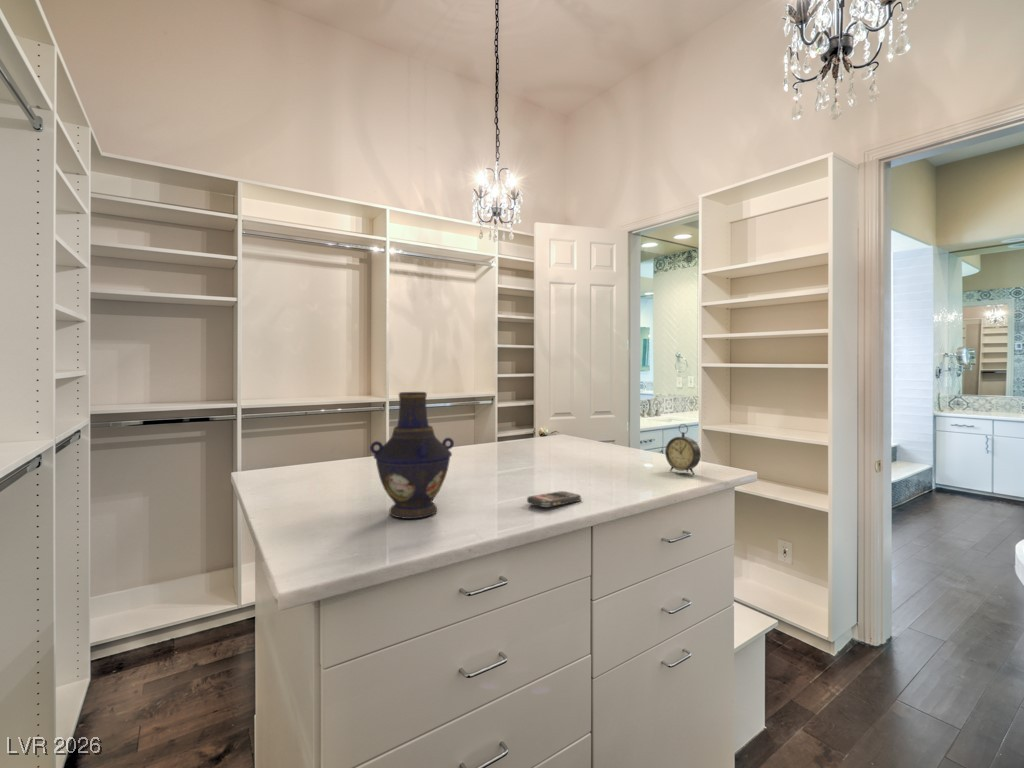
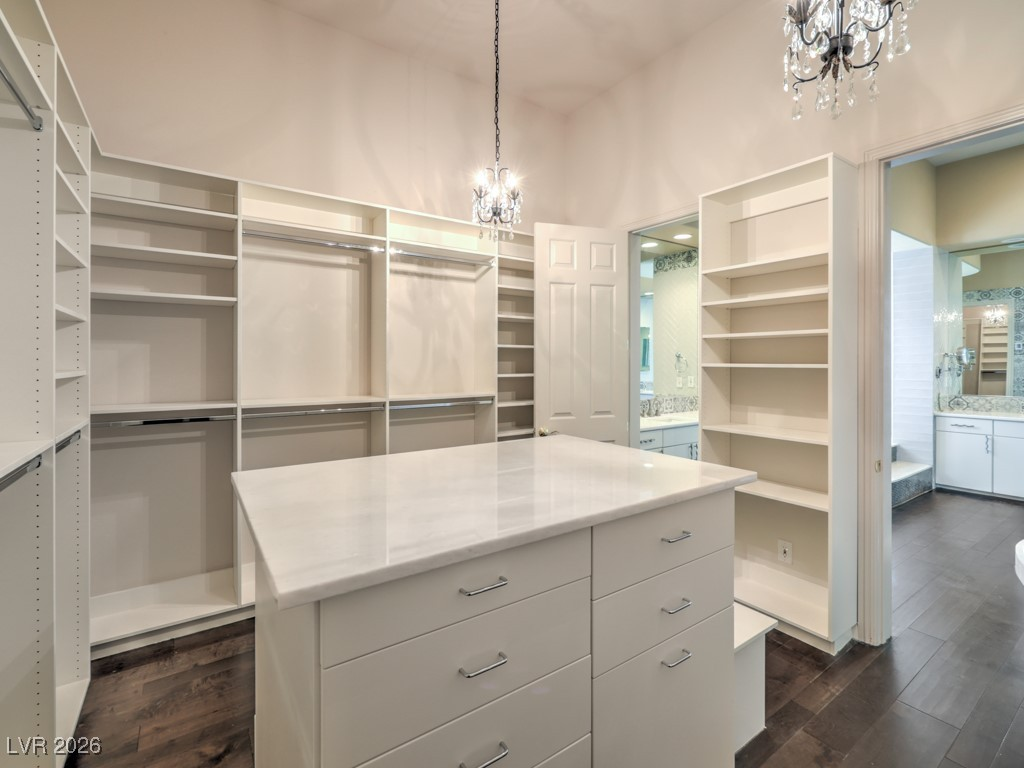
- smartphone [526,490,582,508]
- alarm clock [664,423,702,476]
- vase [369,391,455,520]
